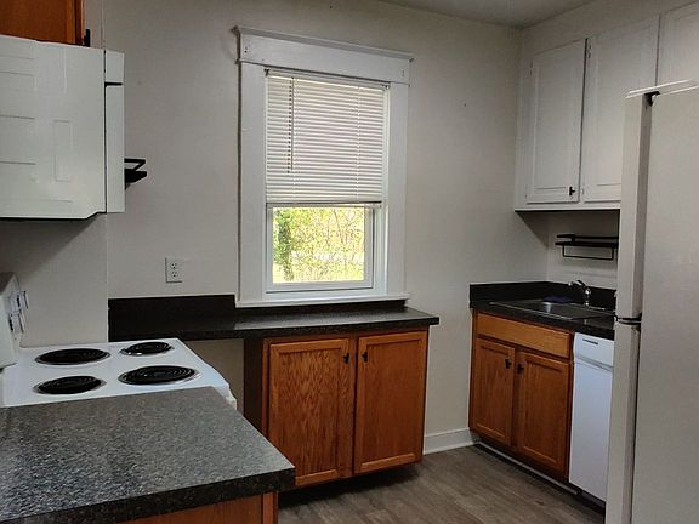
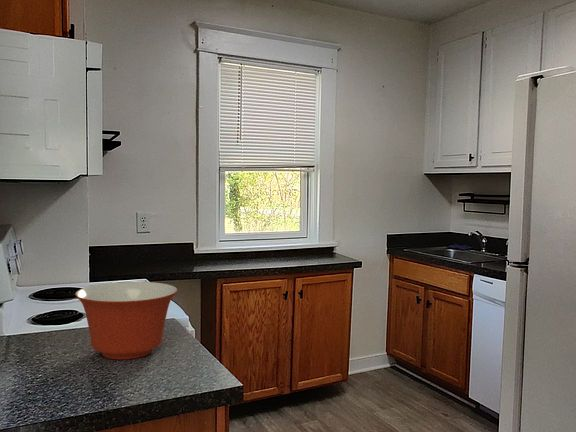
+ mixing bowl [74,281,178,360]
